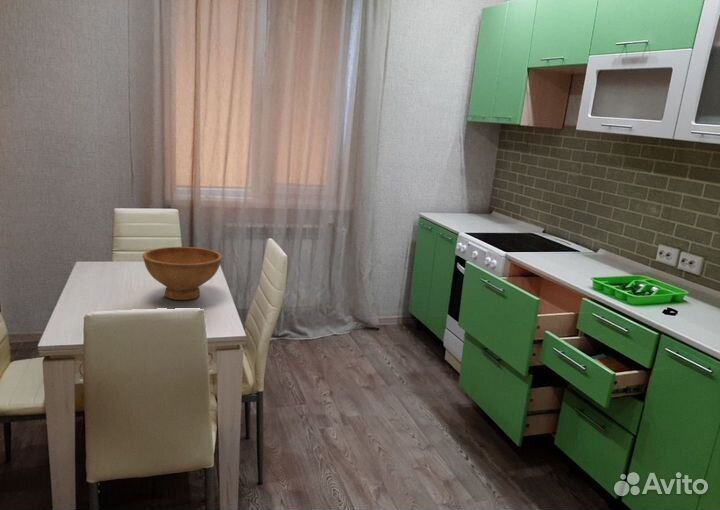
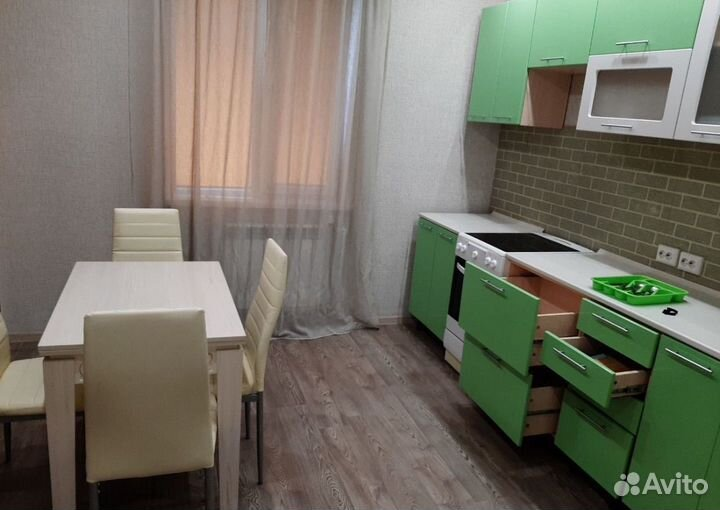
- bowl [142,246,223,301]
